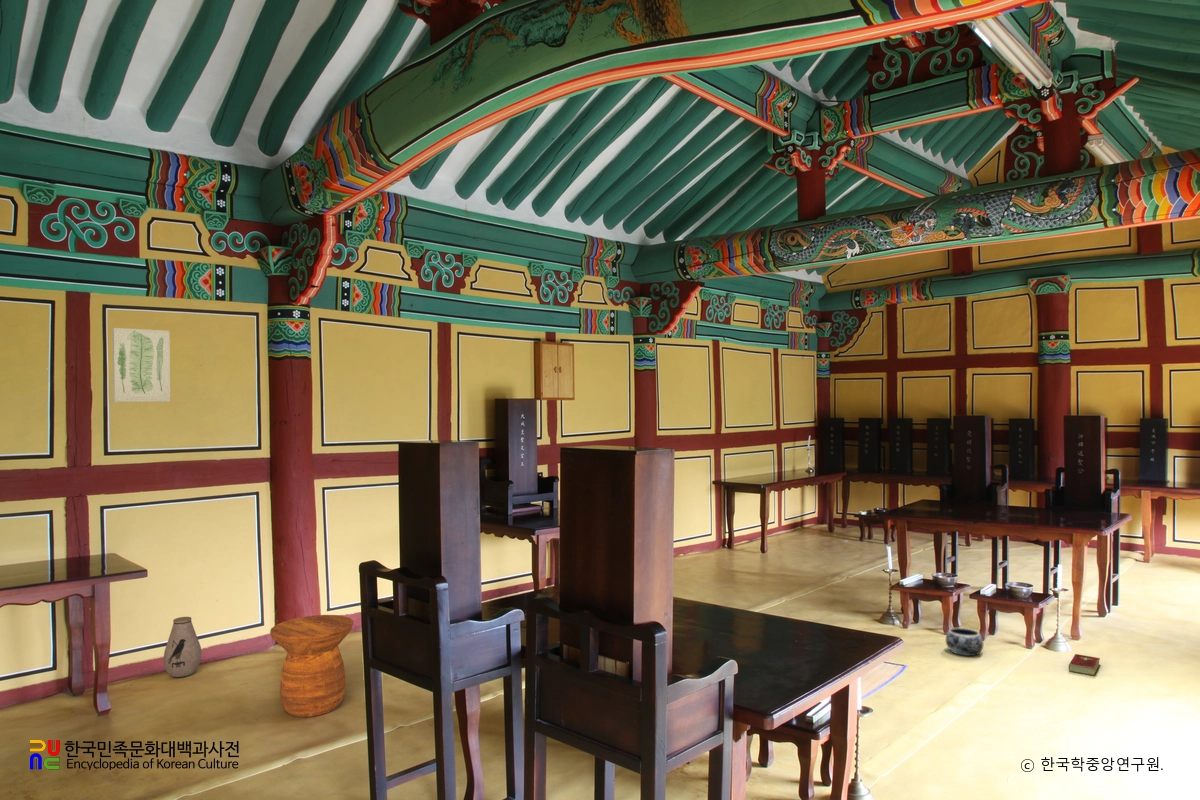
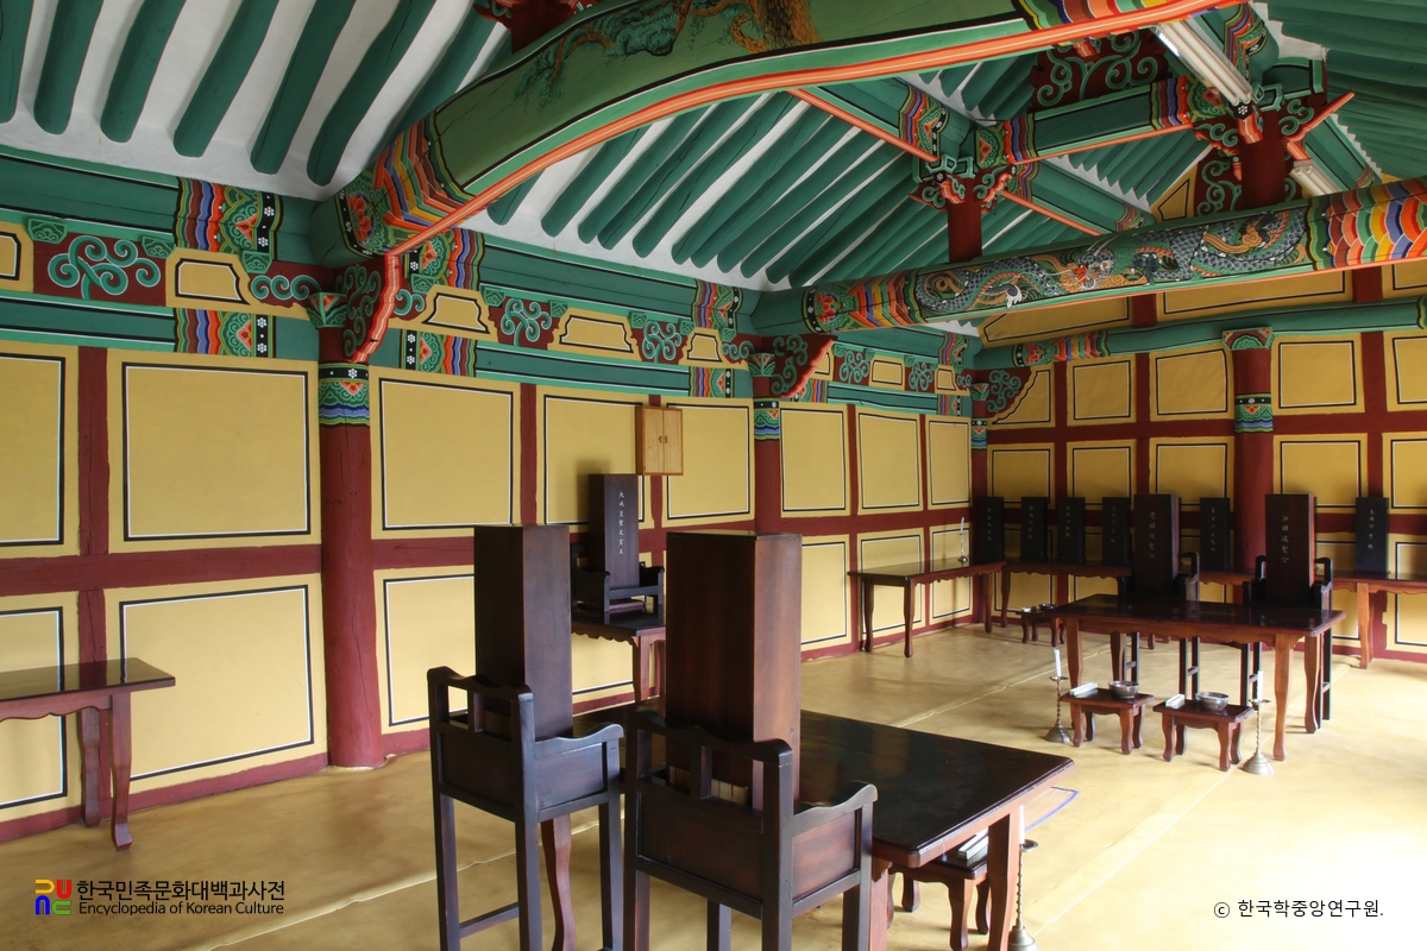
- side table [269,614,354,718]
- hardcover book [1068,653,1101,677]
- vase [163,616,202,679]
- decorative bowl [945,627,984,657]
- wall art [111,327,171,403]
